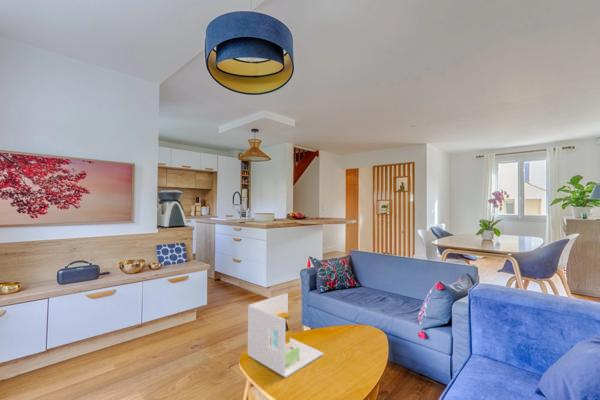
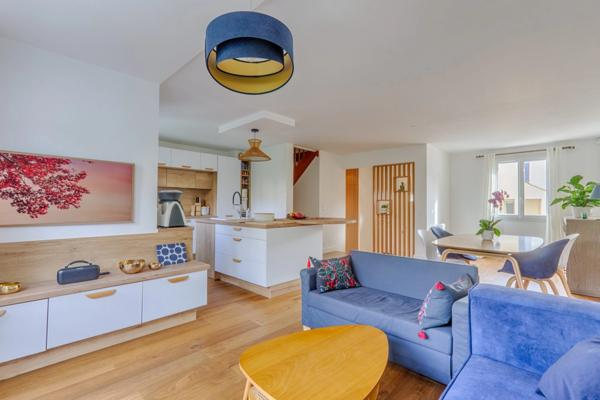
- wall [247,292,324,378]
